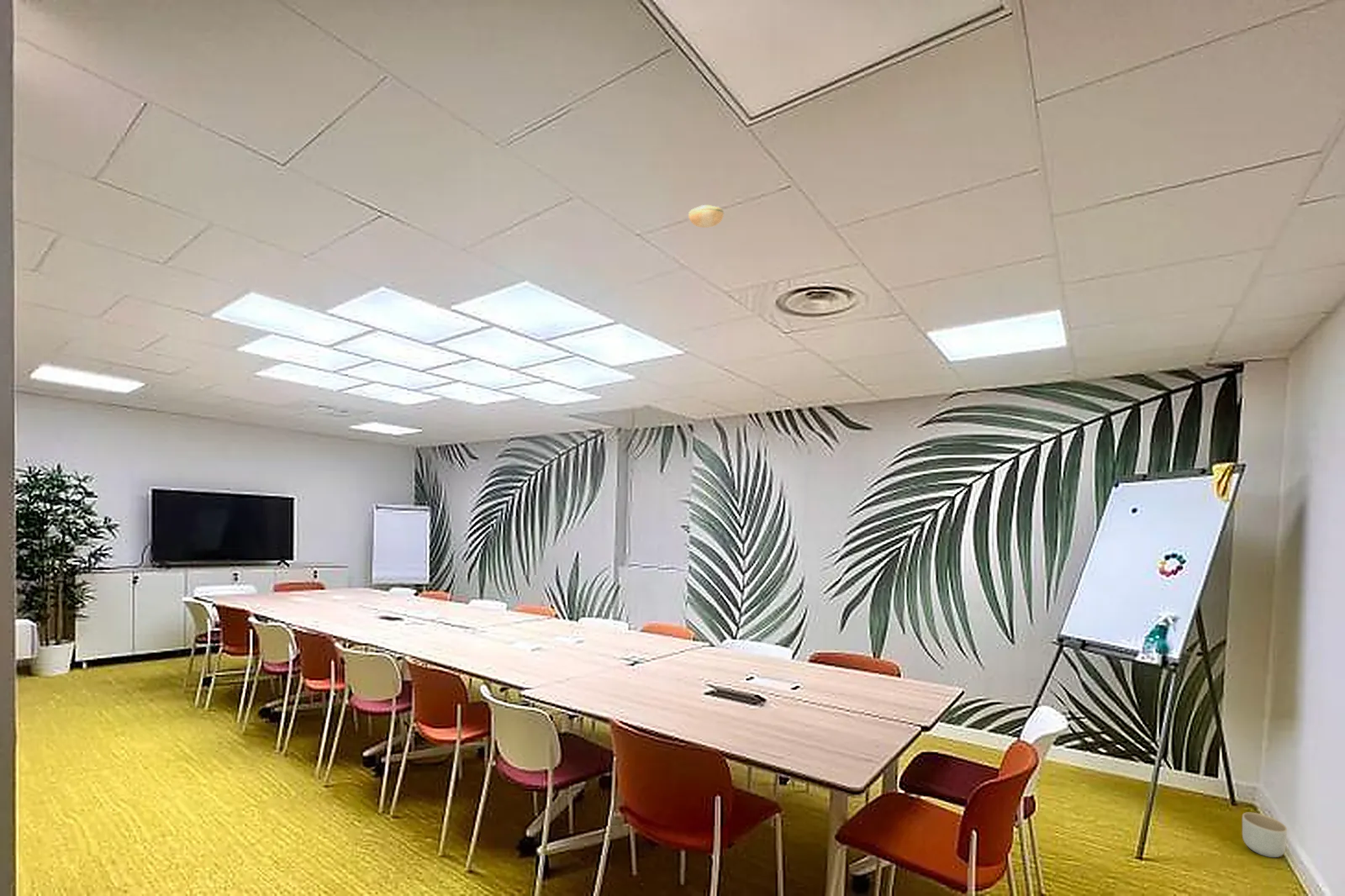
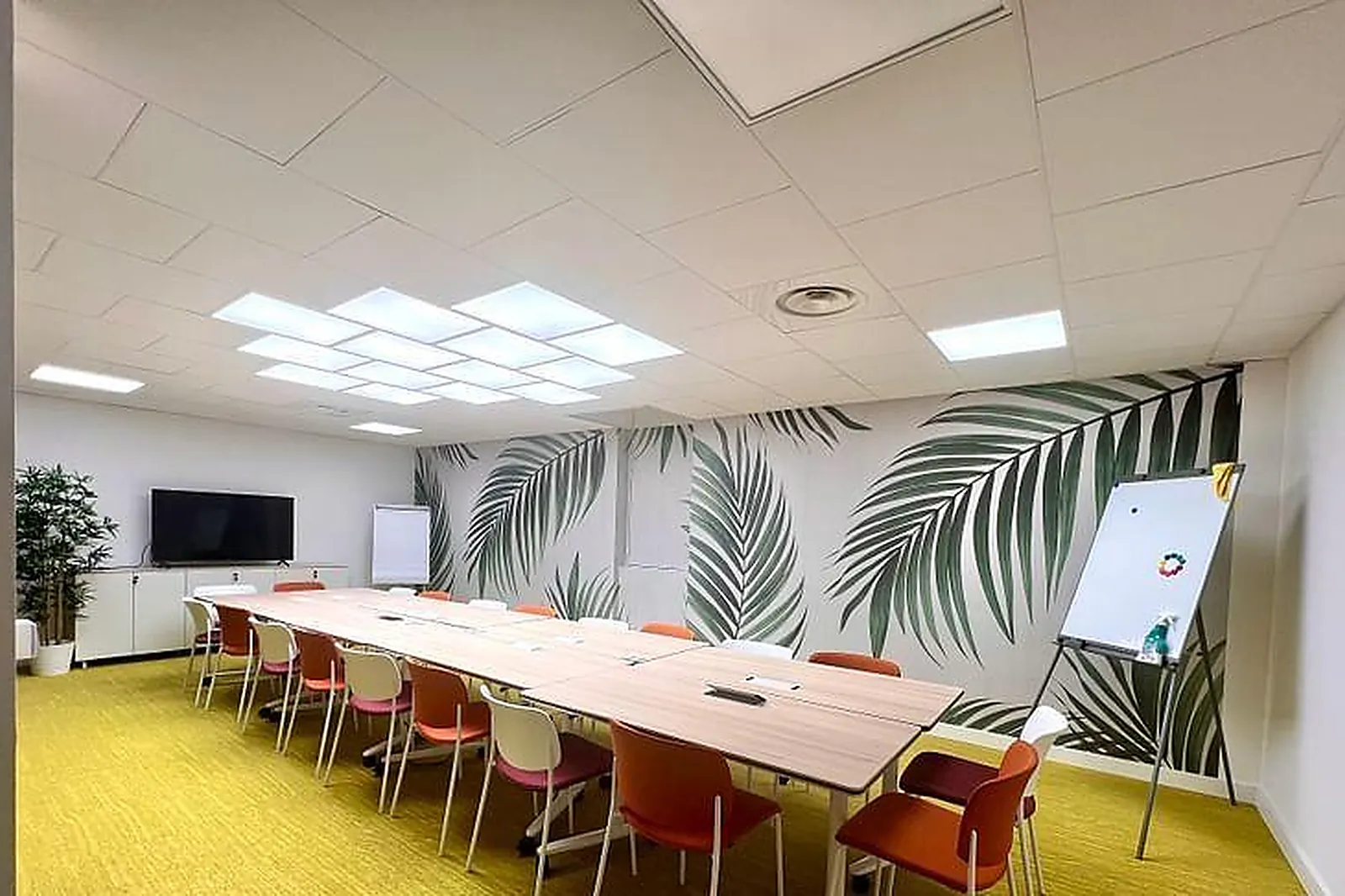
- planter [1242,812,1288,858]
- smoke detector [688,204,725,229]
